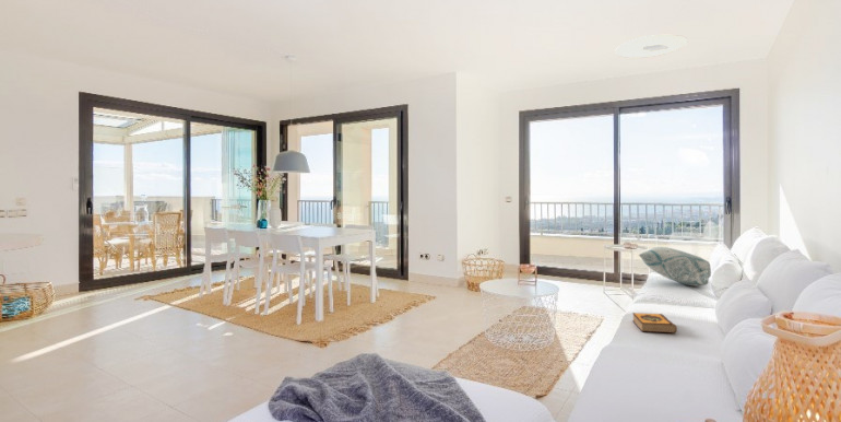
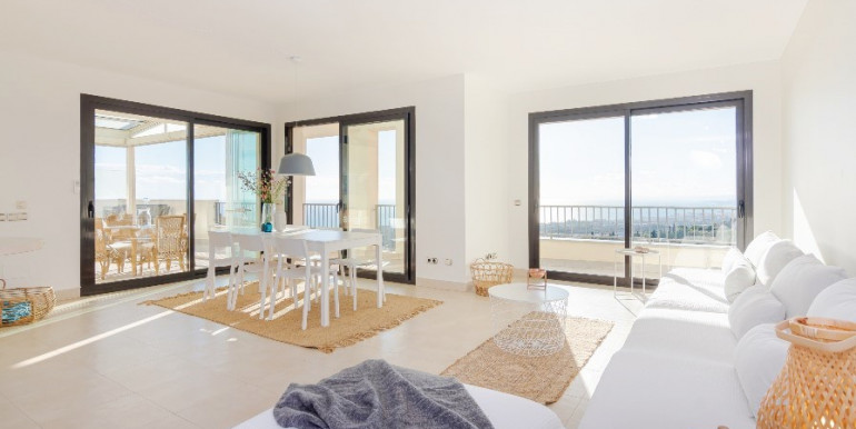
- decorative pillow [638,246,712,288]
- ceiling light [614,34,689,59]
- hardback book [631,312,678,335]
